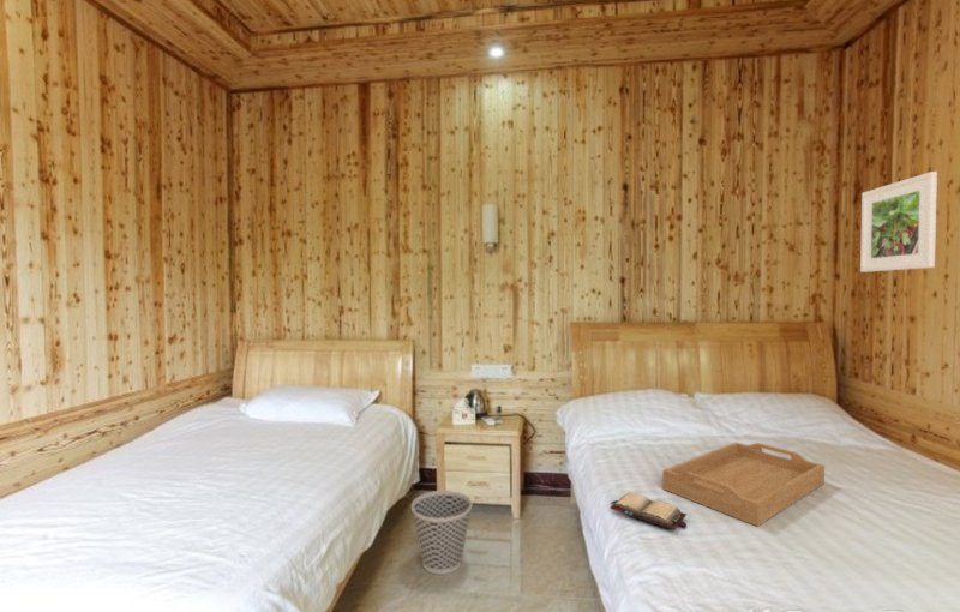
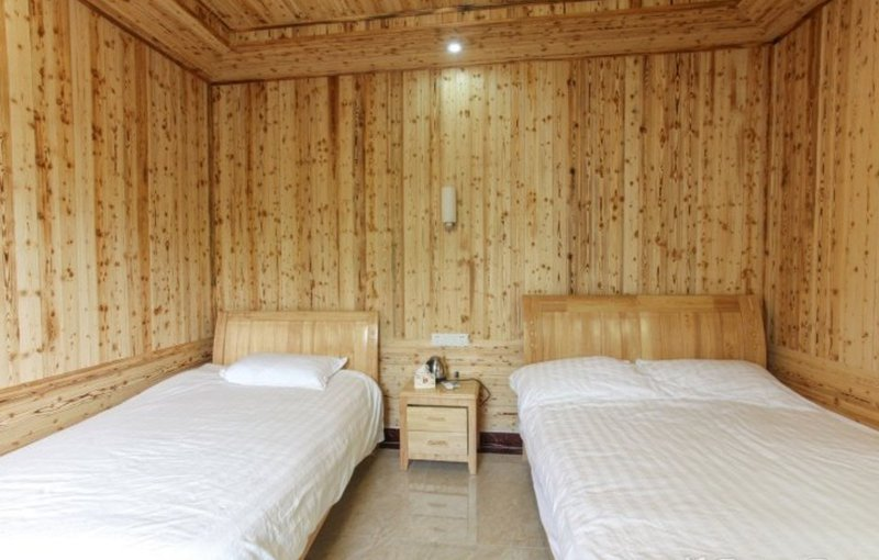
- hardback book [608,491,688,530]
- wastebasket [410,490,473,576]
- serving tray [661,442,826,527]
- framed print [859,170,938,274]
